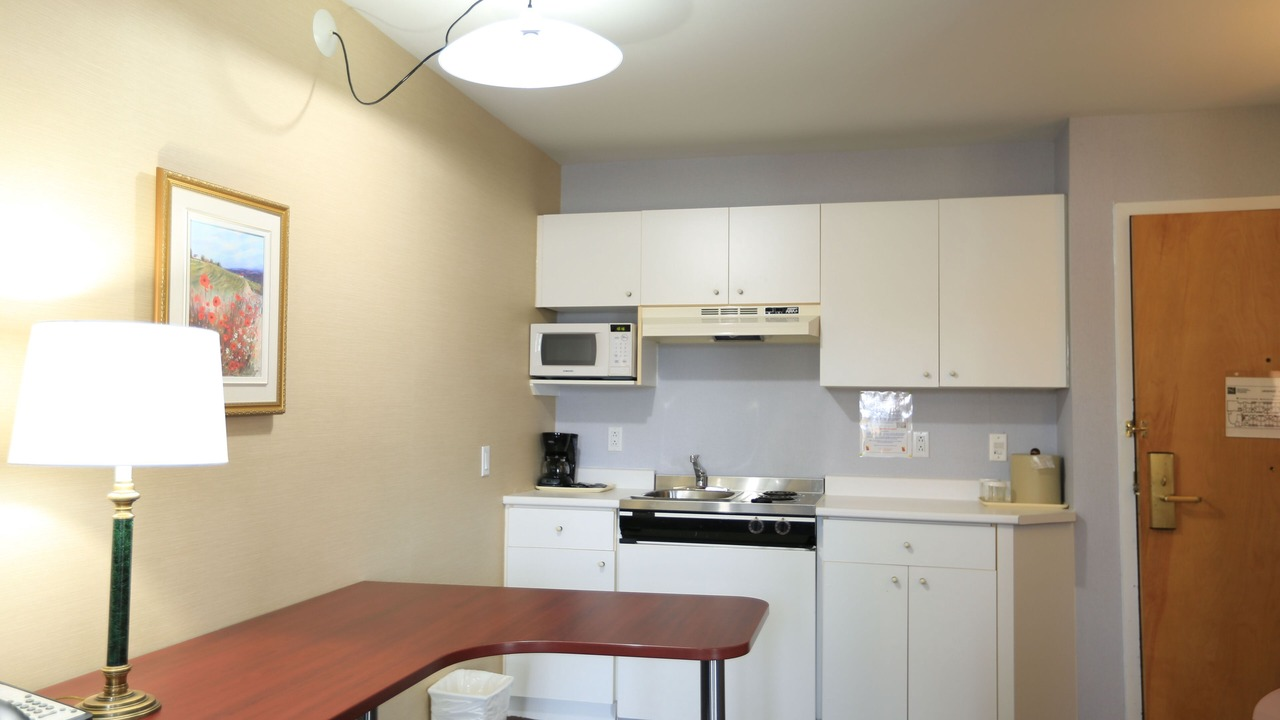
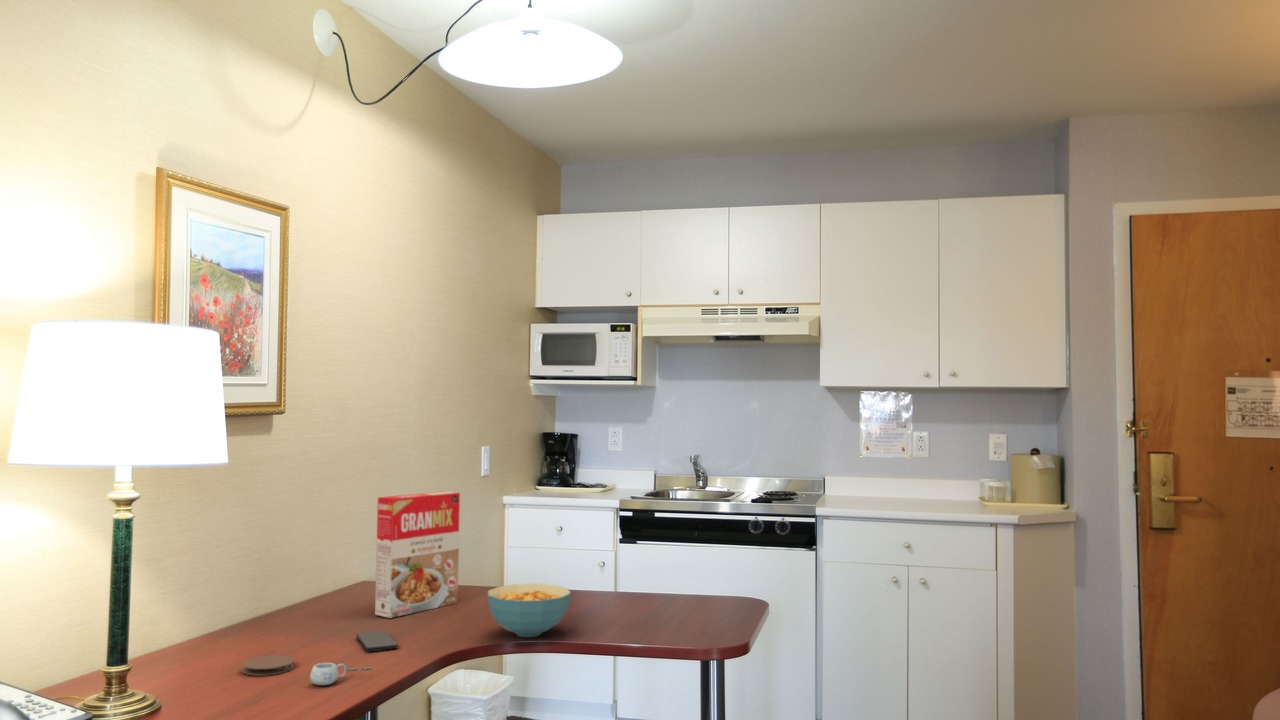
+ cereal bowl [487,583,572,638]
+ coaster [241,654,295,677]
+ cereal box [374,490,461,619]
+ smartphone [355,630,399,652]
+ mug [309,662,374,686]
